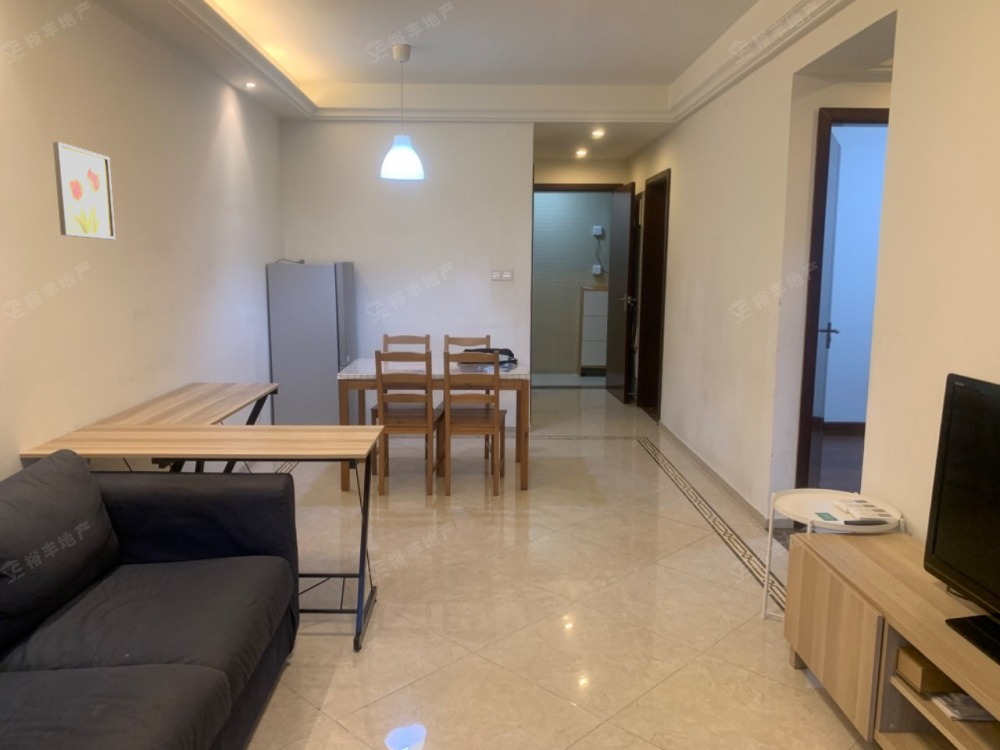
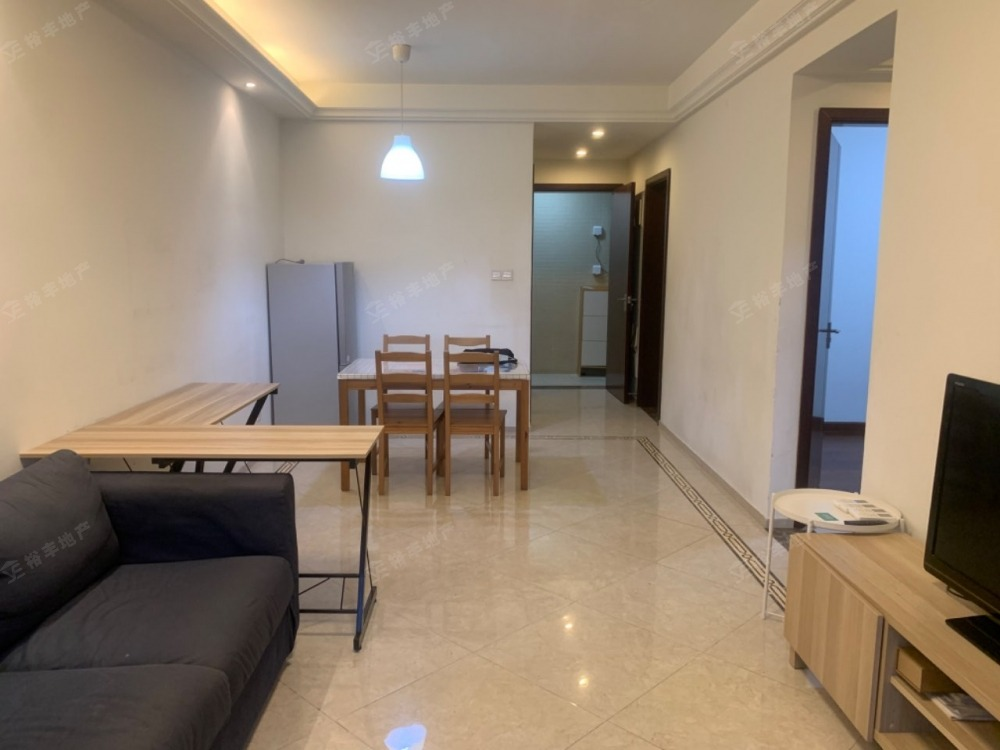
- wall art [52,141,116,240]
